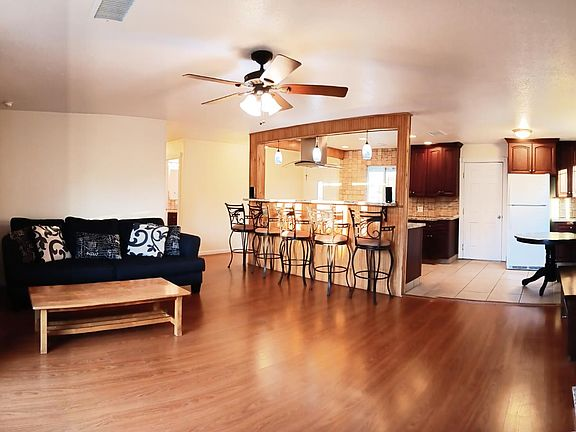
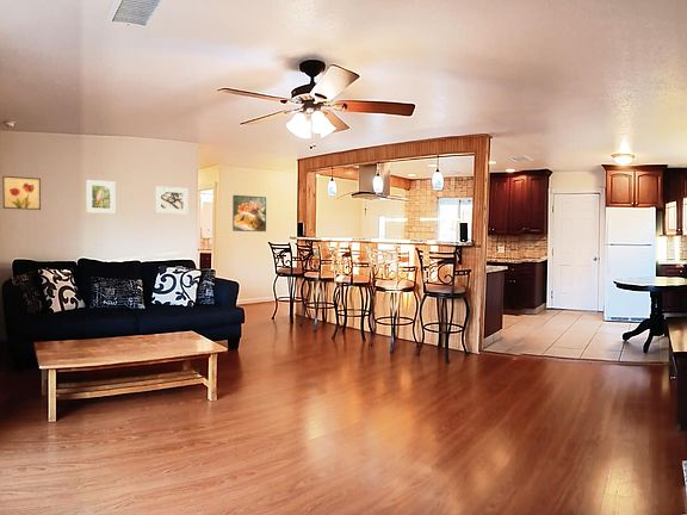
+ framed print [231,194,267,232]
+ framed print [154,185,190,215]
+ wall art [1,175,42,211]
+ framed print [86,179,117,215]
